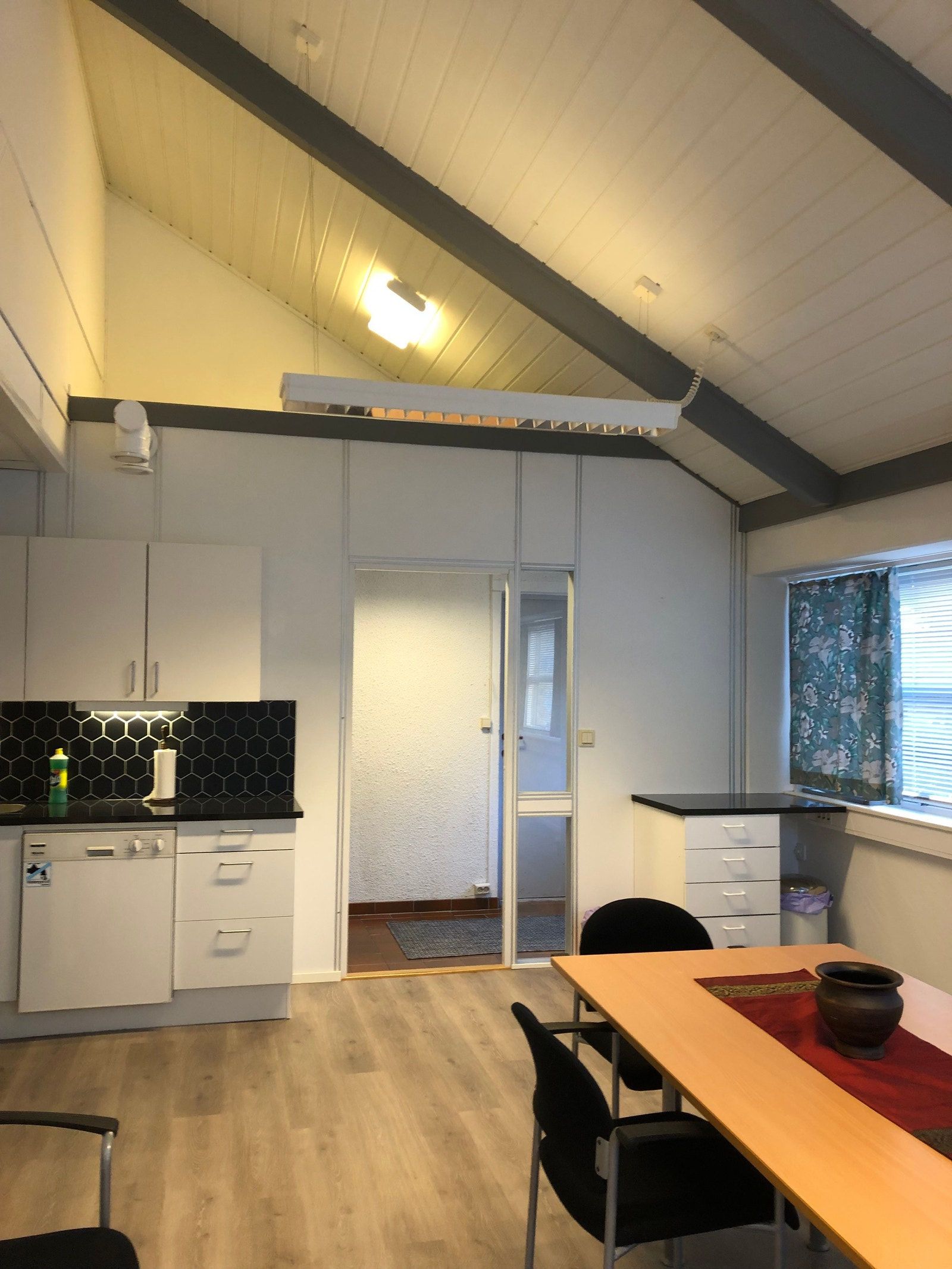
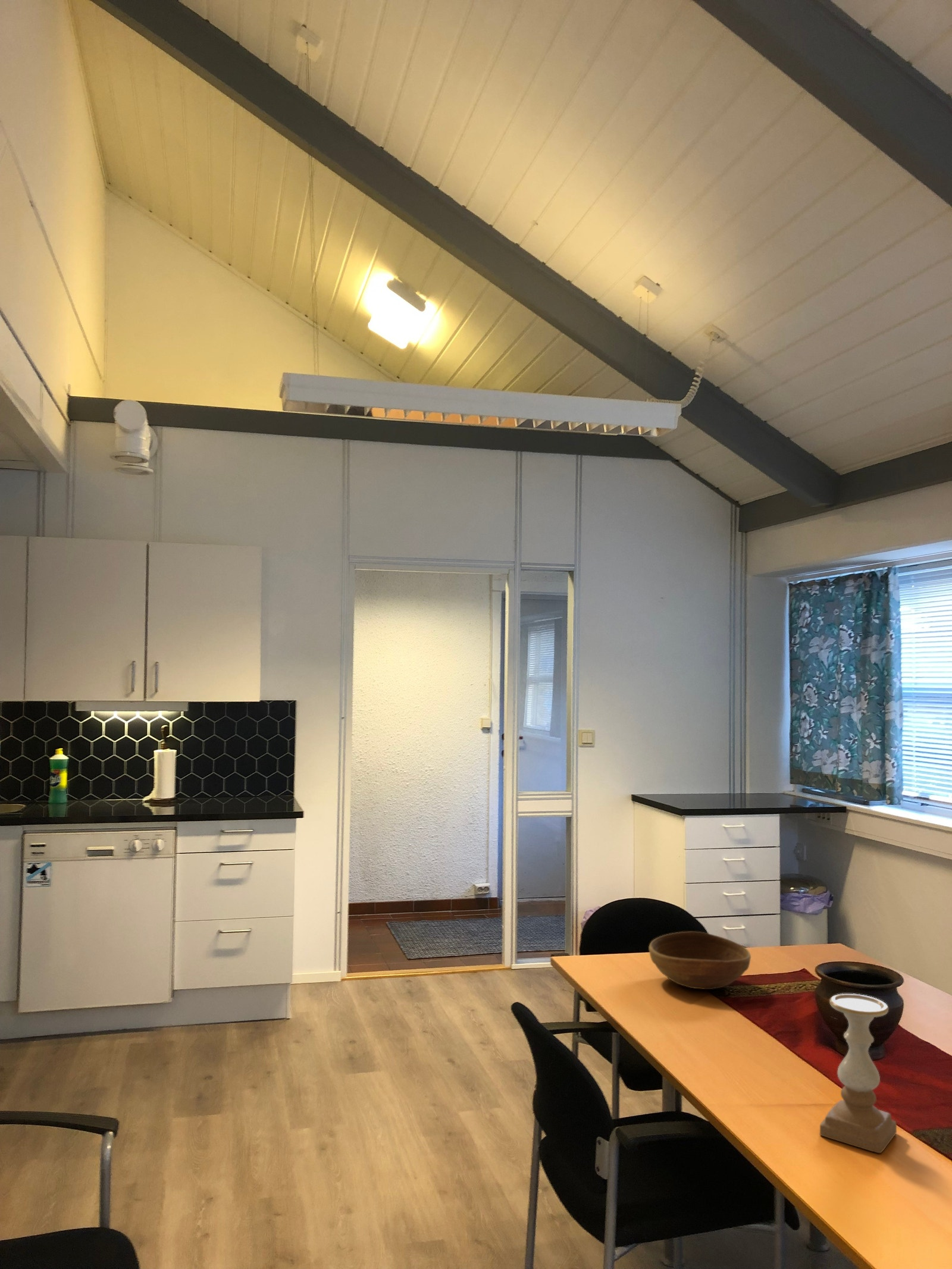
+ bowl [649,931,751,990]
+ candle holder [819,993,897,1154]
